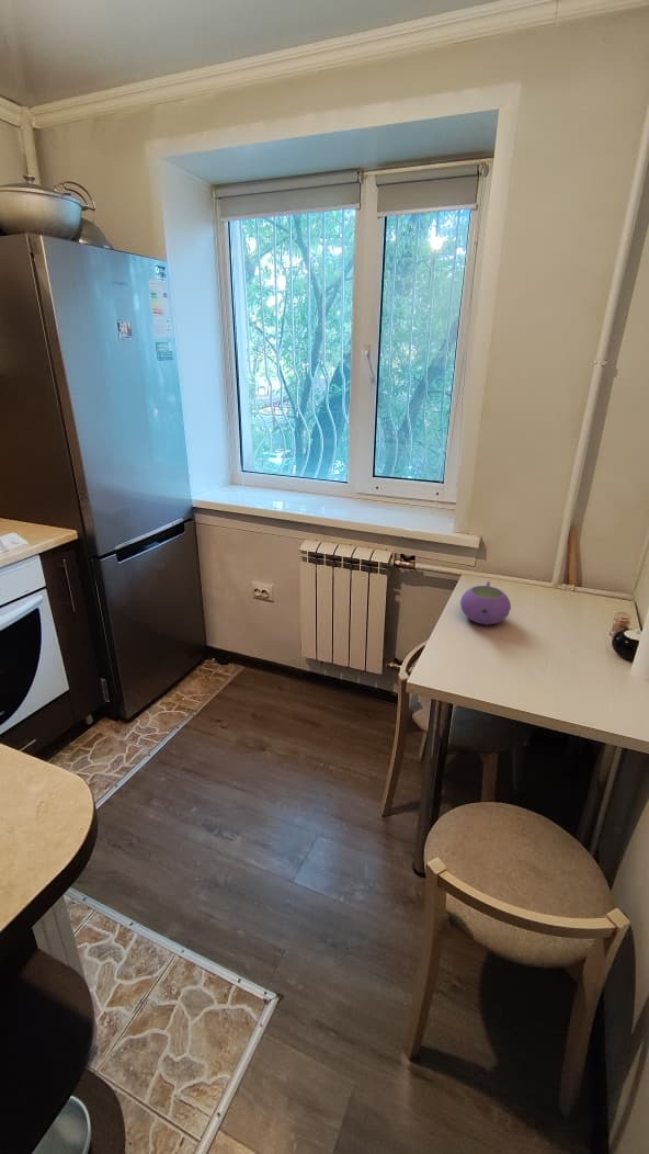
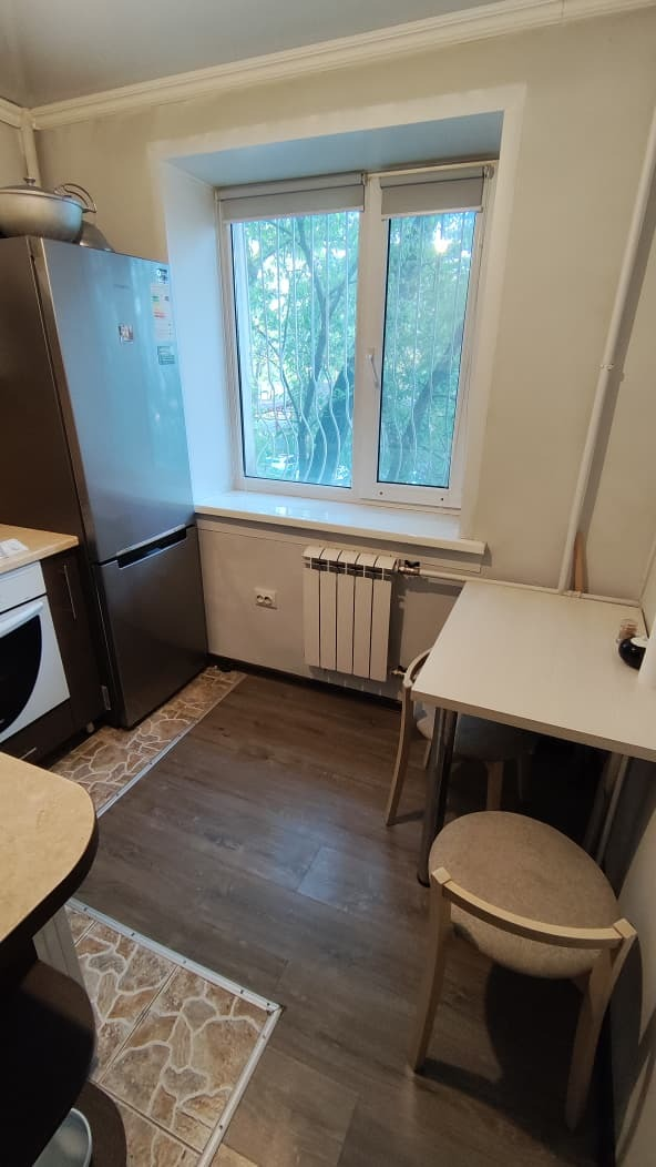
- teapot [459,580,512,626]
